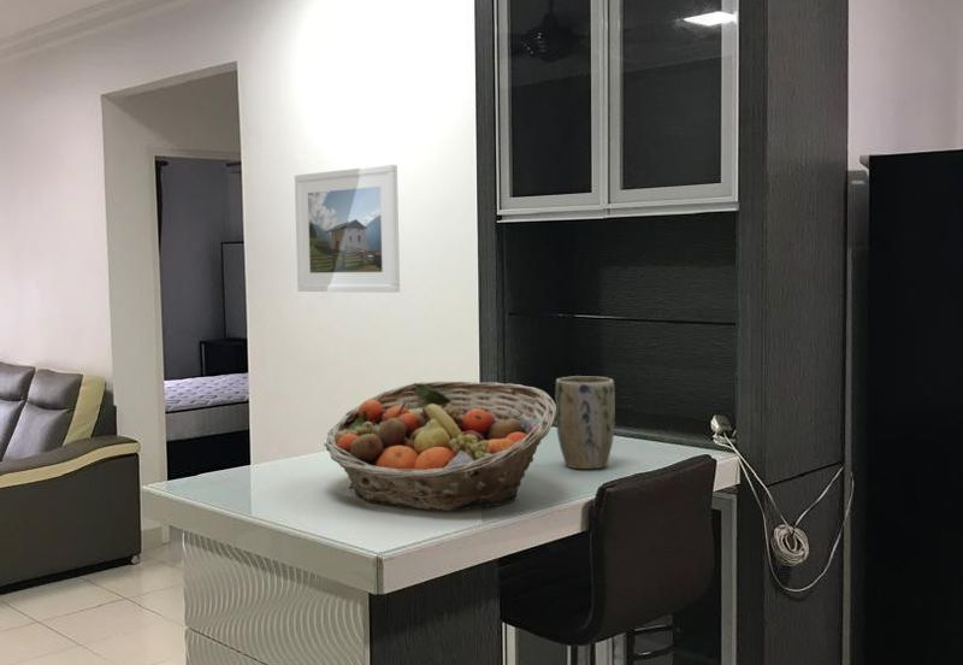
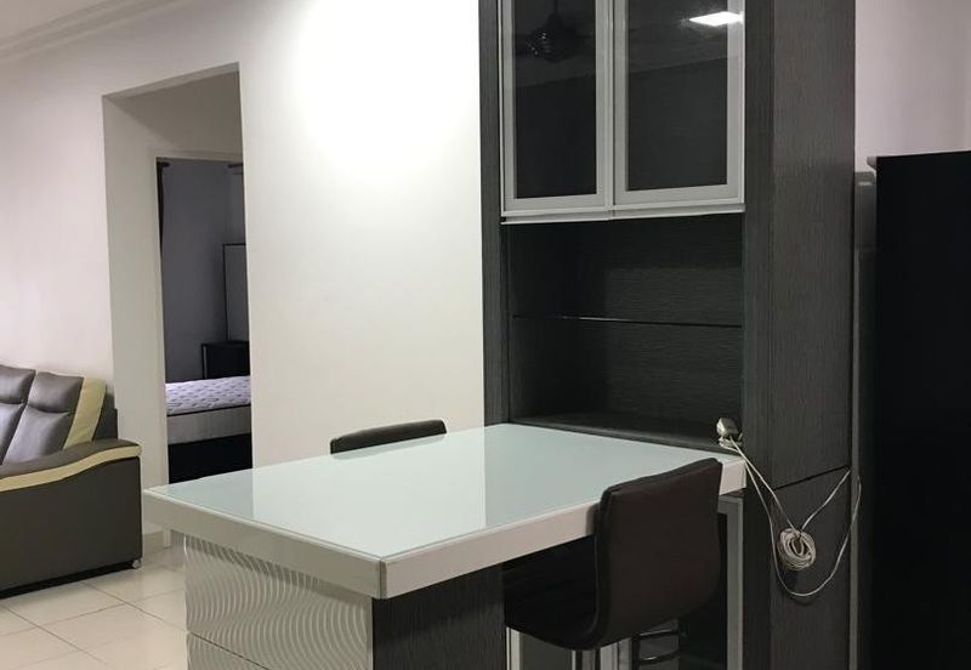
- fruit basket [323,381,556,512]
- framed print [294,164,401,294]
- plant pot [554,375,616,470]
